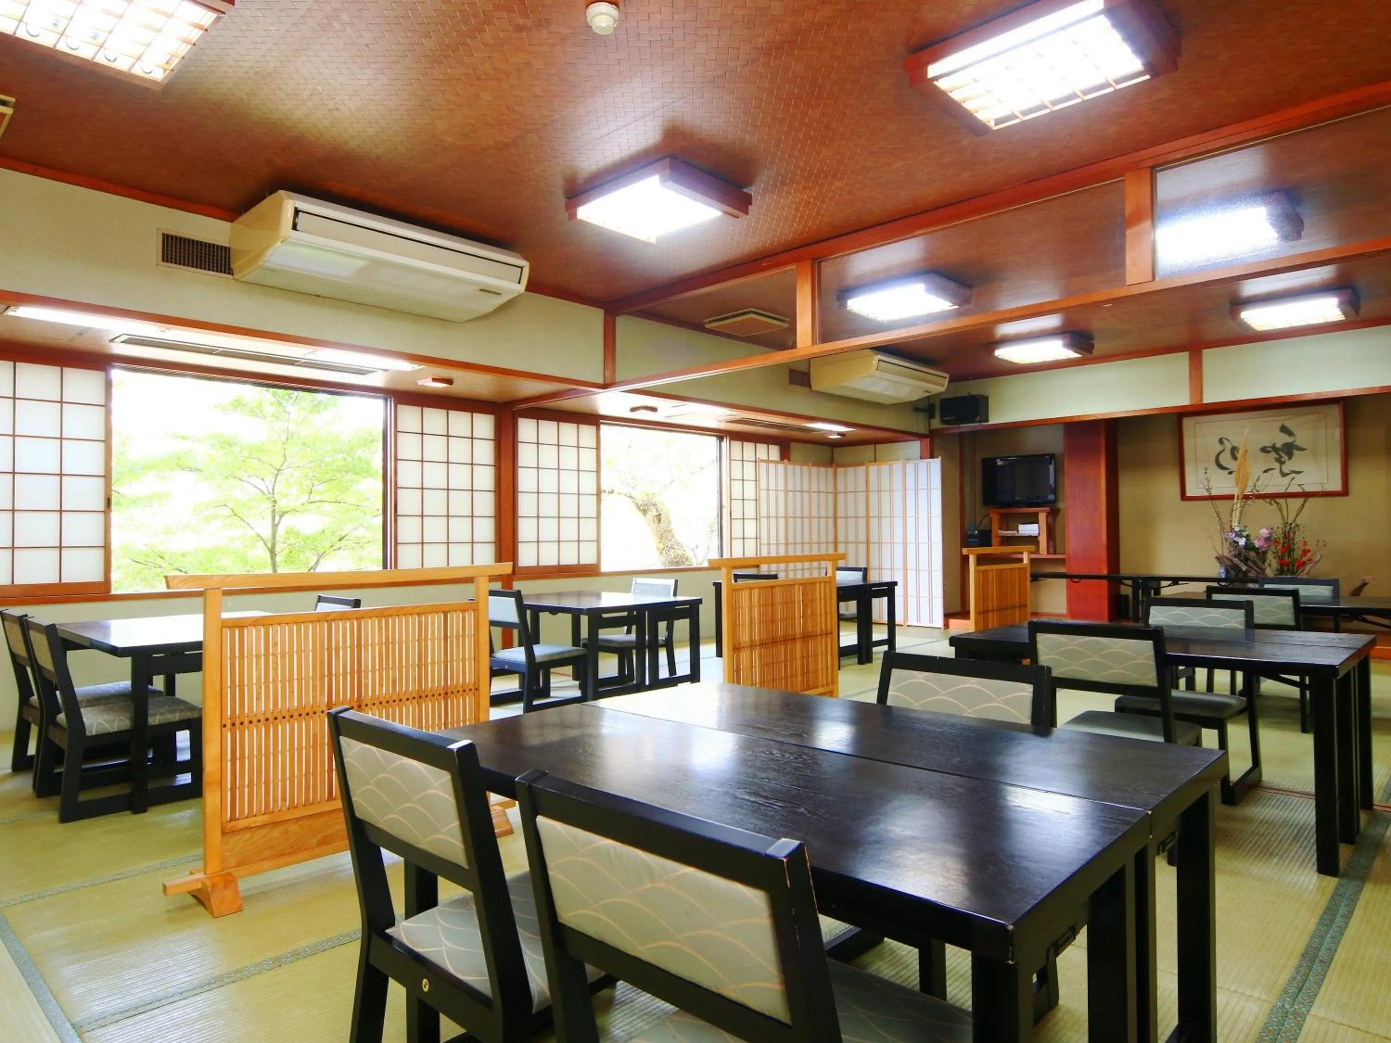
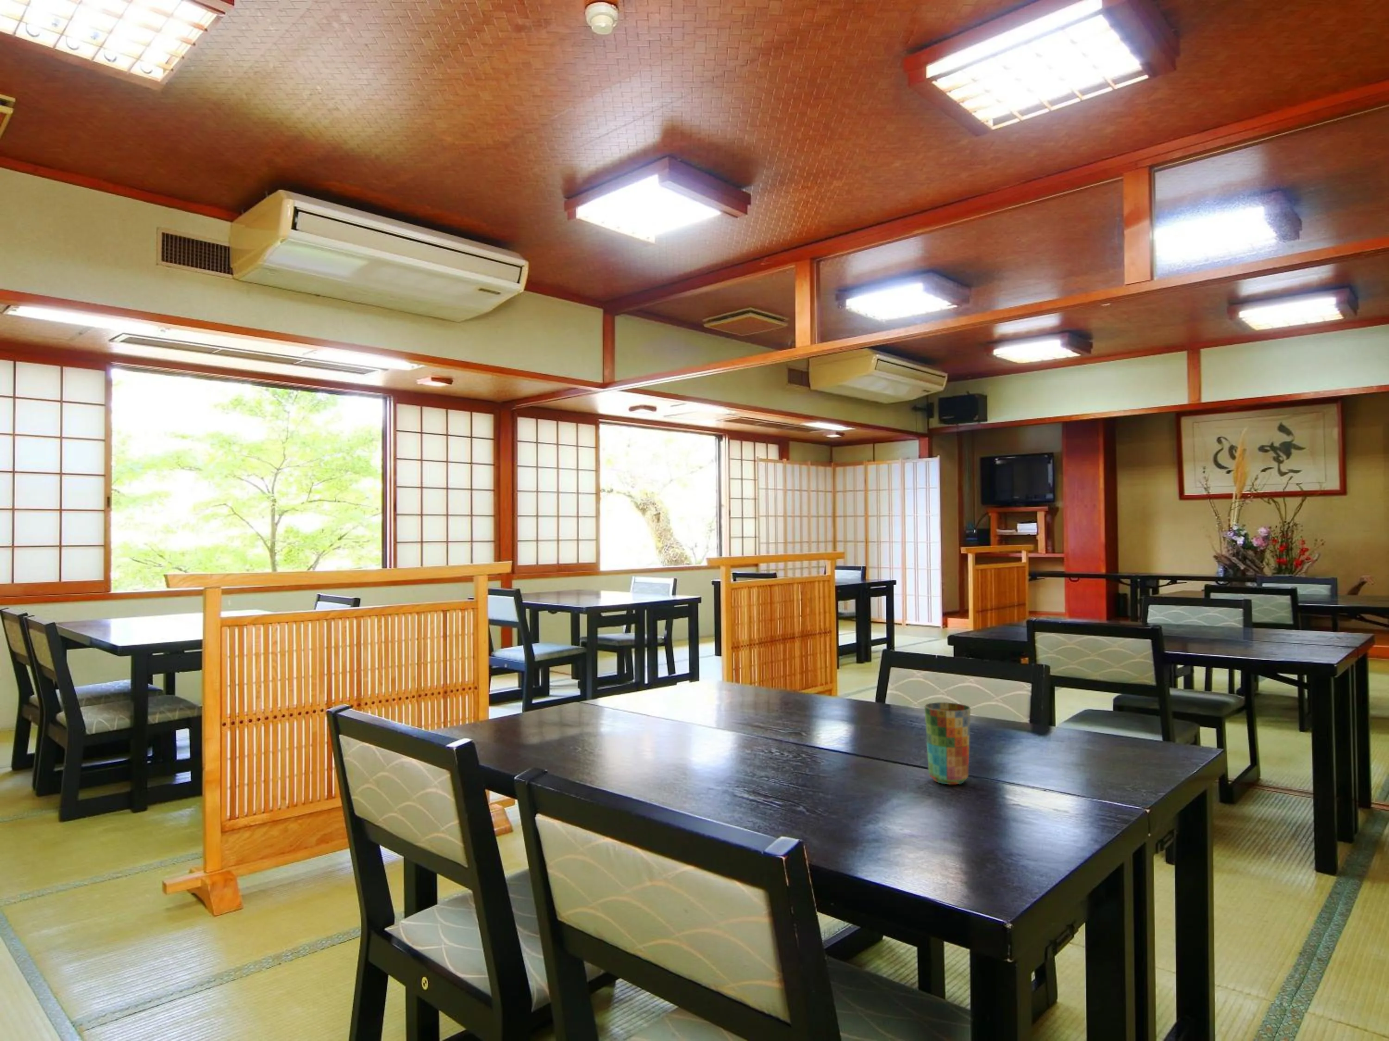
+ cup [924,702,971,785]
